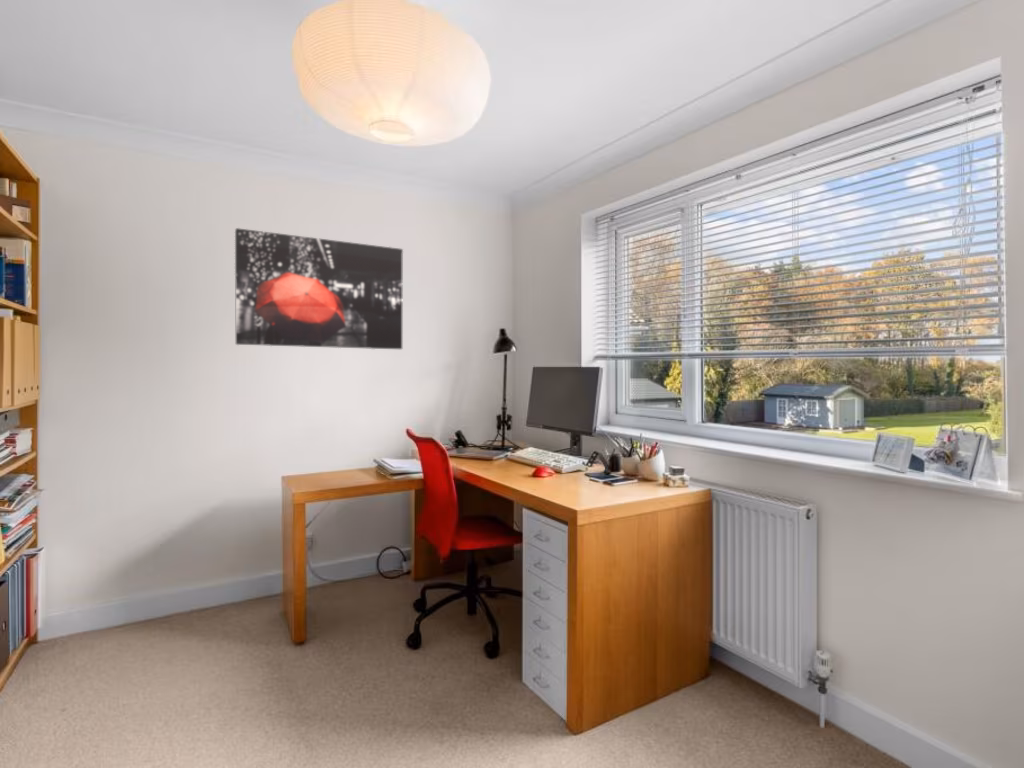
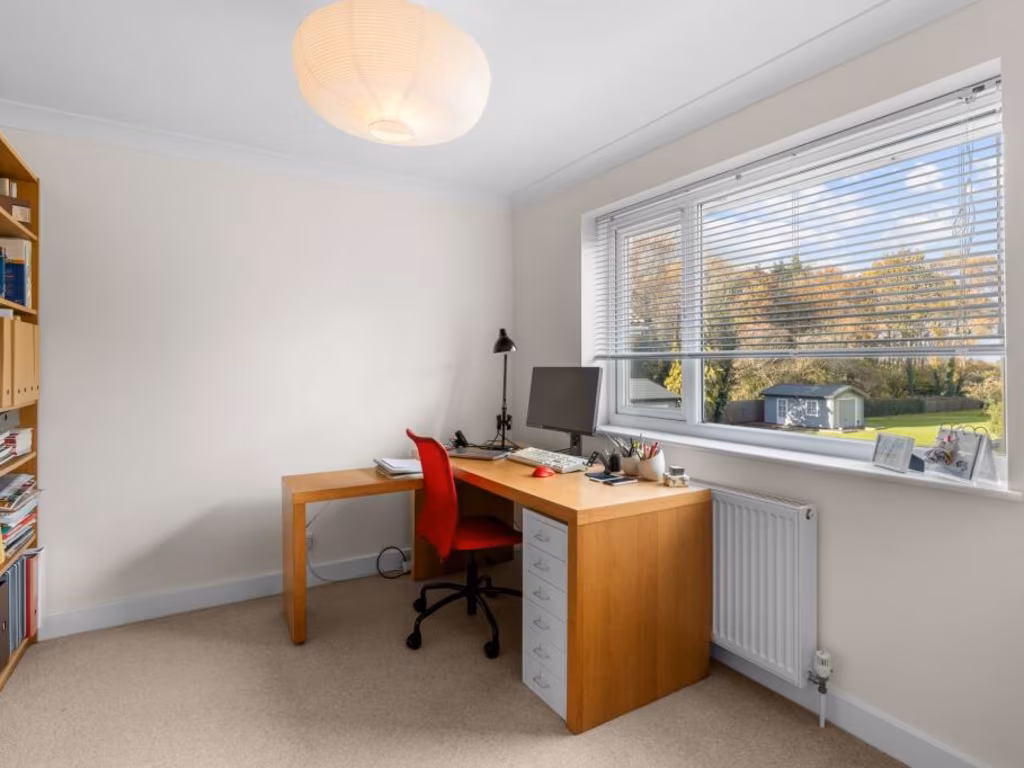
- wall art [234,227,404,350]
